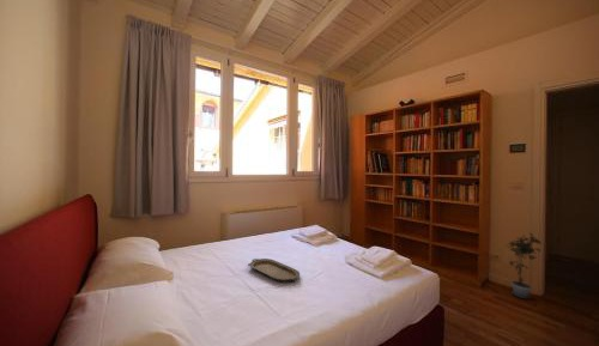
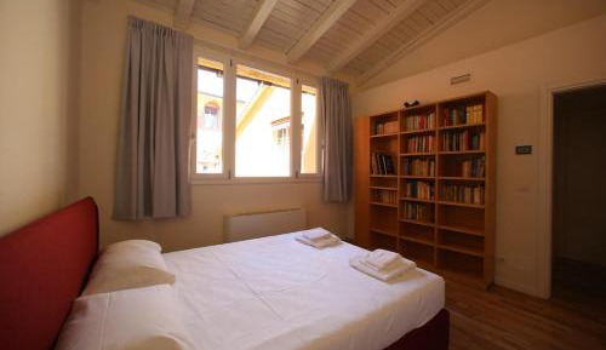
- serving tray [247,257,301,283]
- potted plant [504,232,543,299]
